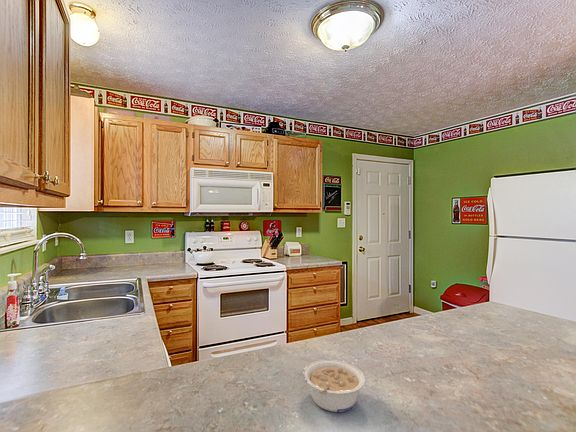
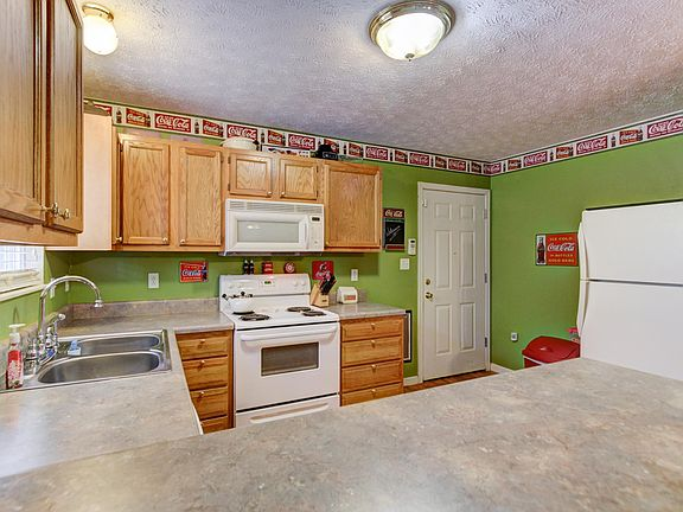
- legume [302,359,366,413]
